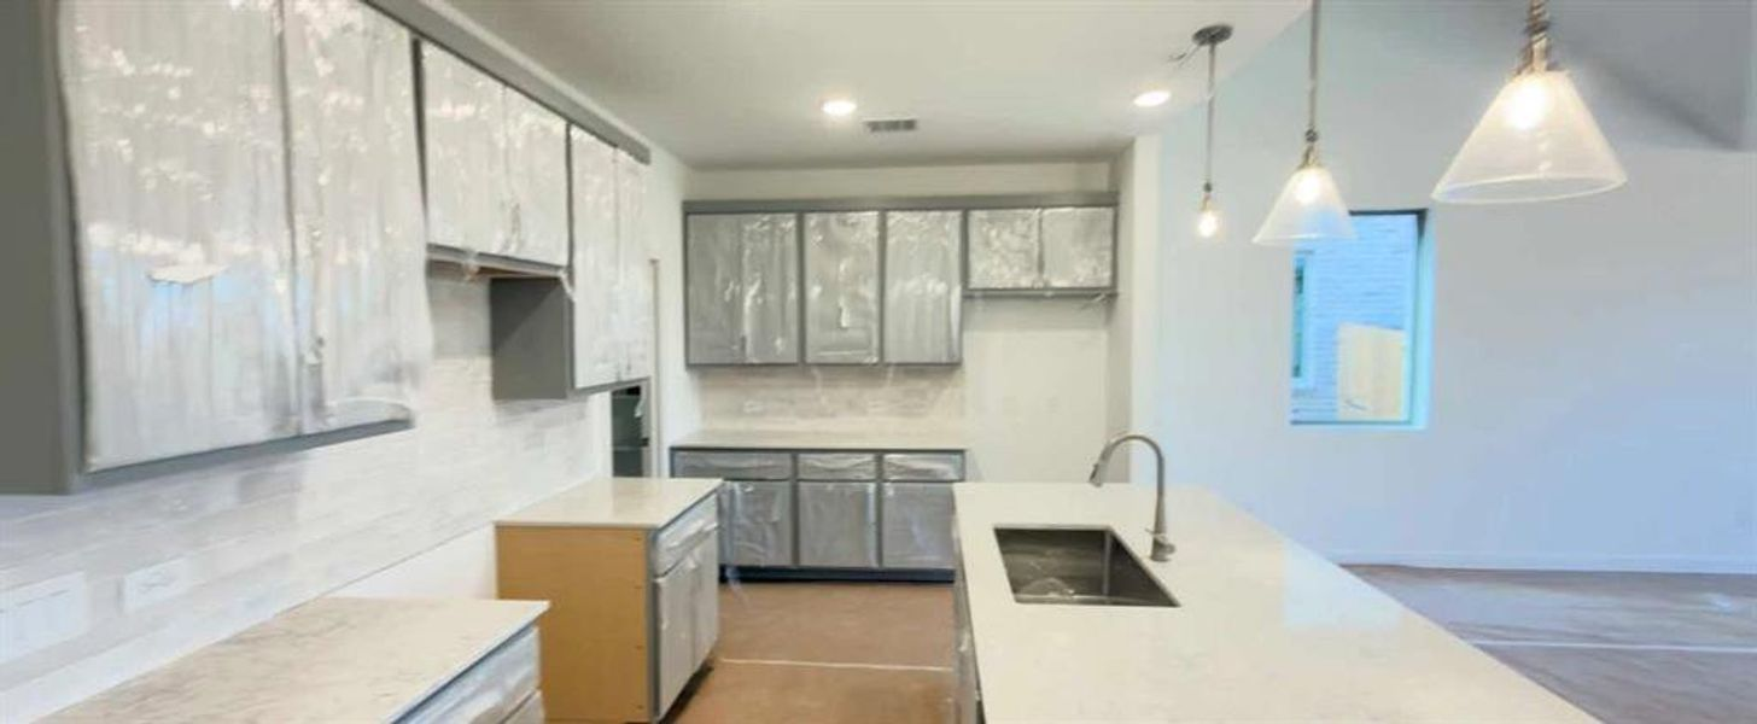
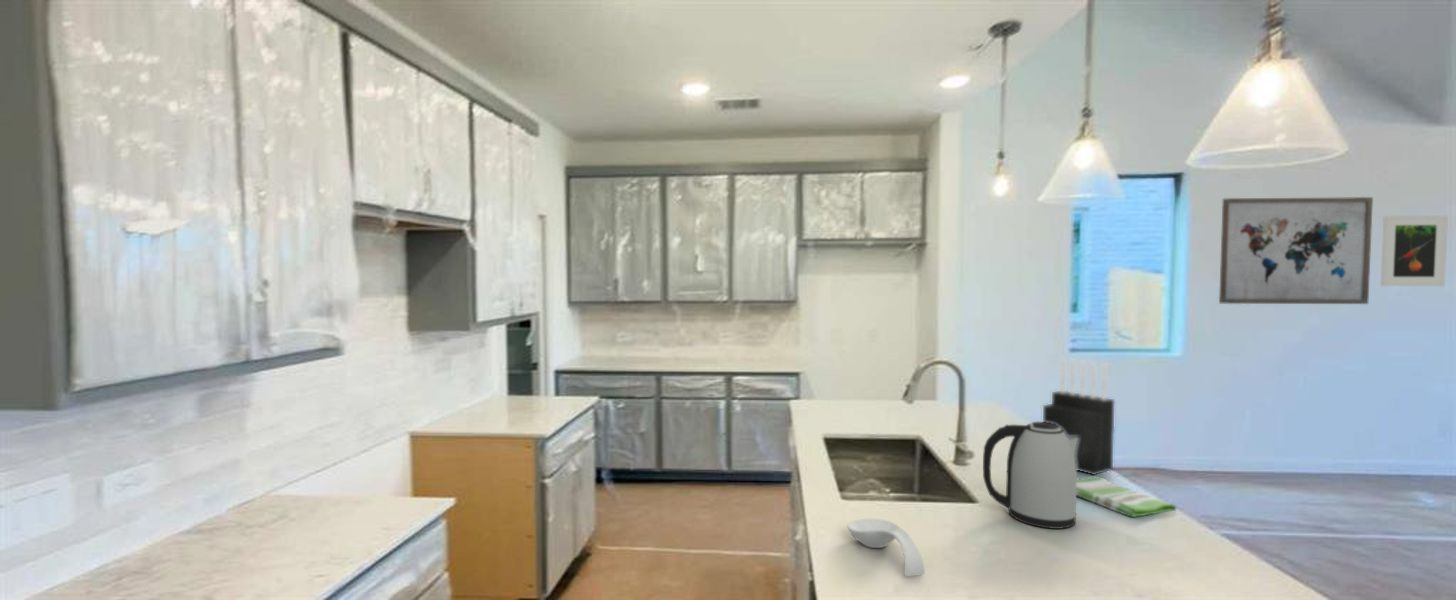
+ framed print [1380,215,1449,287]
+ spoon rest [847,518,926,578]
+ knife block [1042,357,1115,476]
+ dish towel [1076,475,1177,518]
+ wall art [1218,196,1374,305]
+ kettle [982,421,1079,530]
